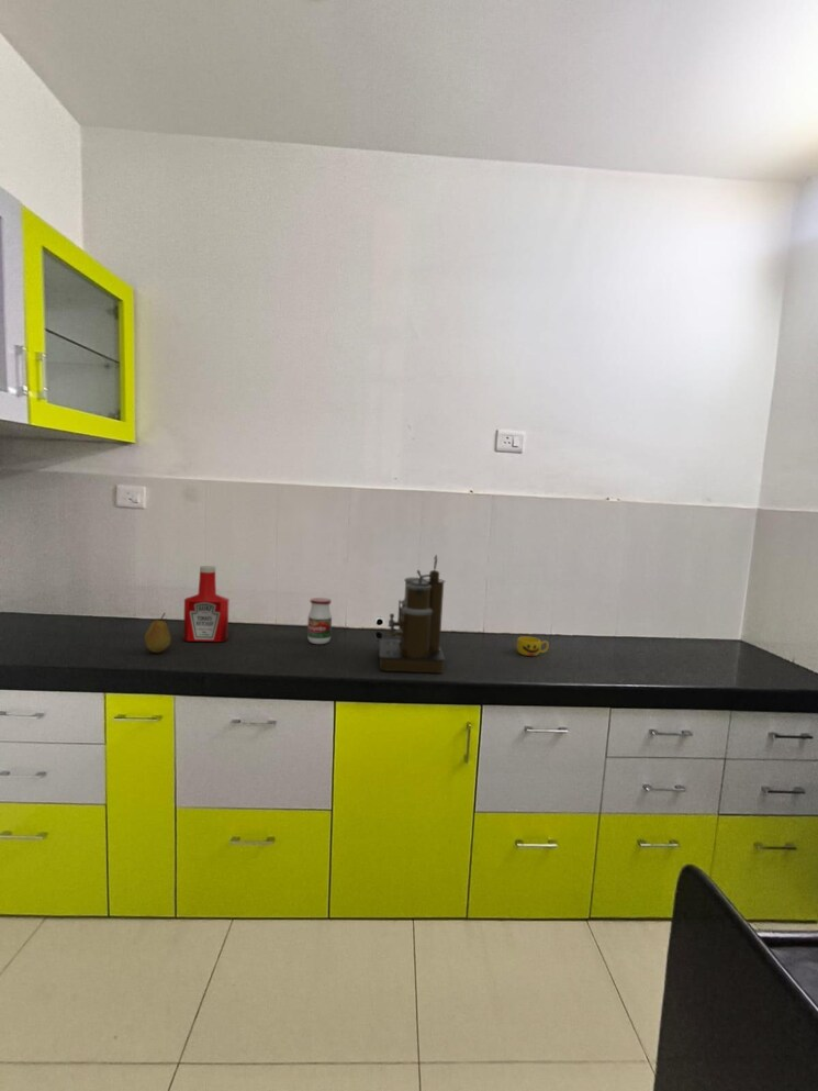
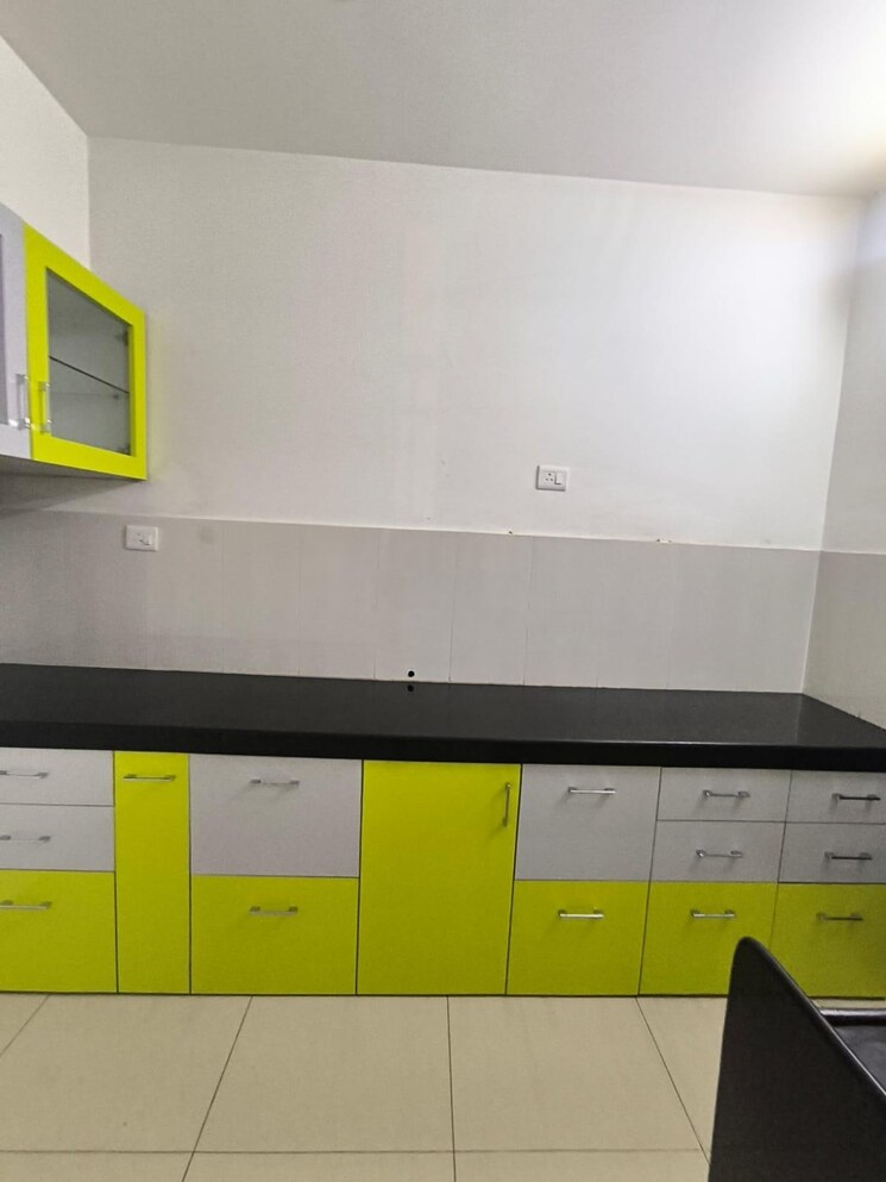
- jar [306,597,333,645]
- cup [516,635,550,657]
- coffee maker [378,554,446,673]
- fruit [144,612,172,654]
- soap bottle [182,565,229,643]
